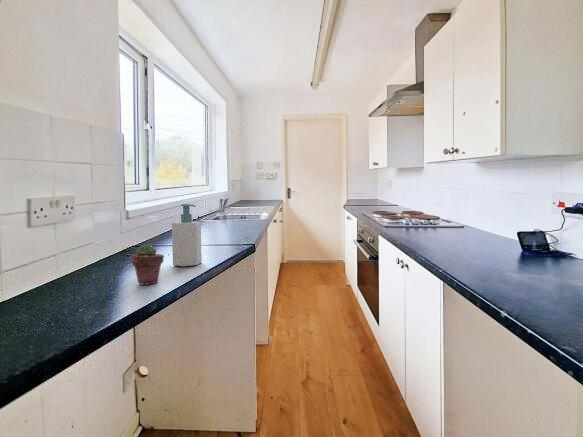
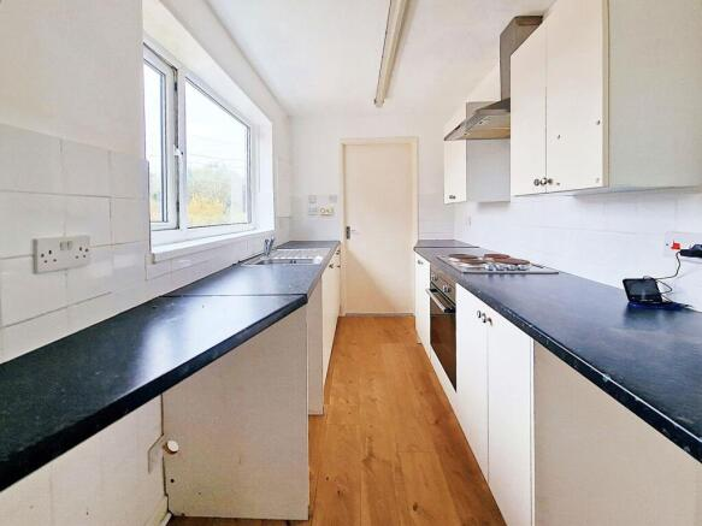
- potted succulent [131,243,165,286]
- soap bottle [171,203,203,267]
